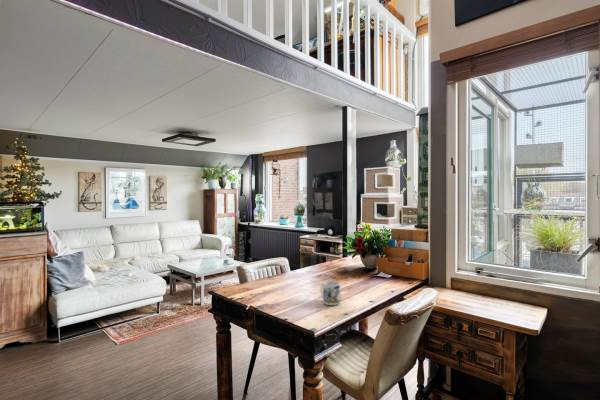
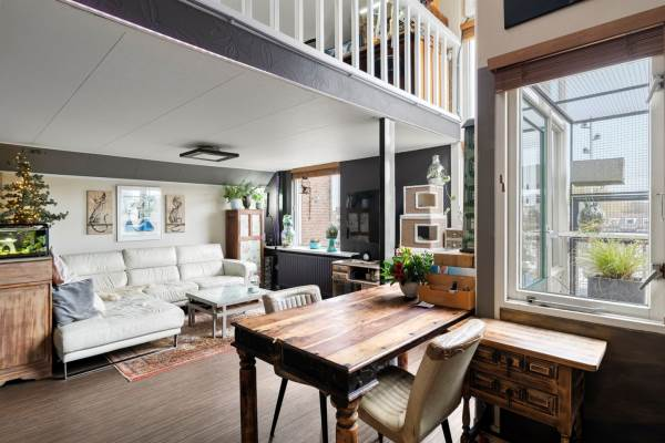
- mug [320,280,341,306]
